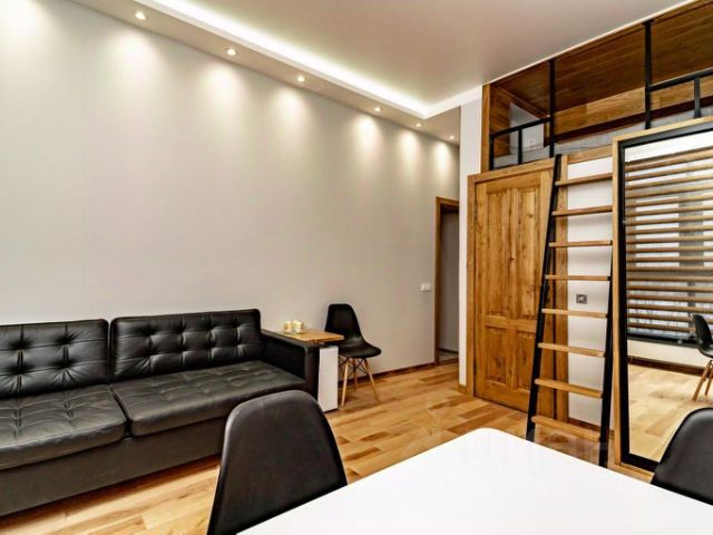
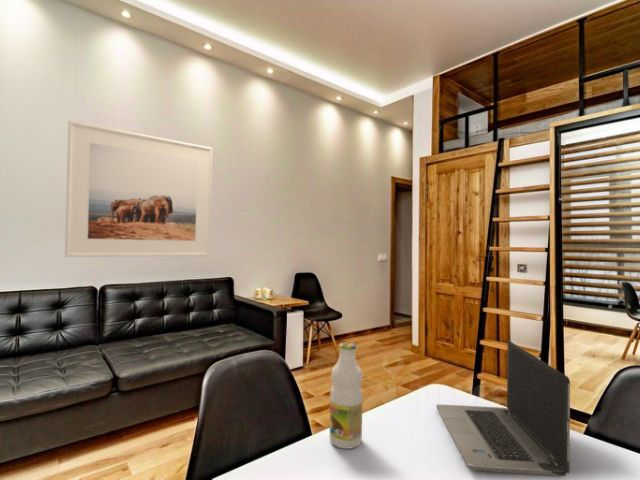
+ bottle [329,341,364,450]
+ laptop computer [435,340,571,478]
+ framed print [64,120,213,258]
